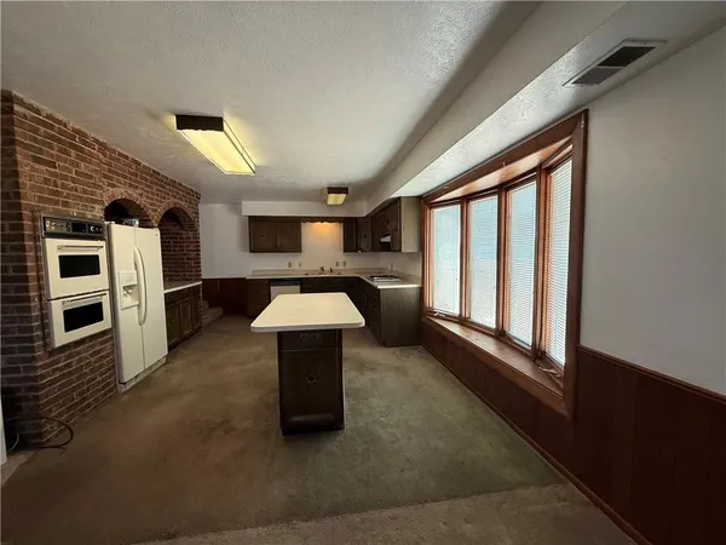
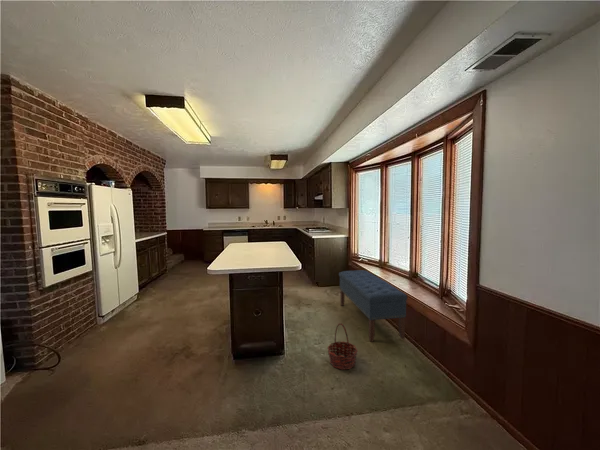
+ basket [326,322,359,370]
+ bench [338,269,408,343]
